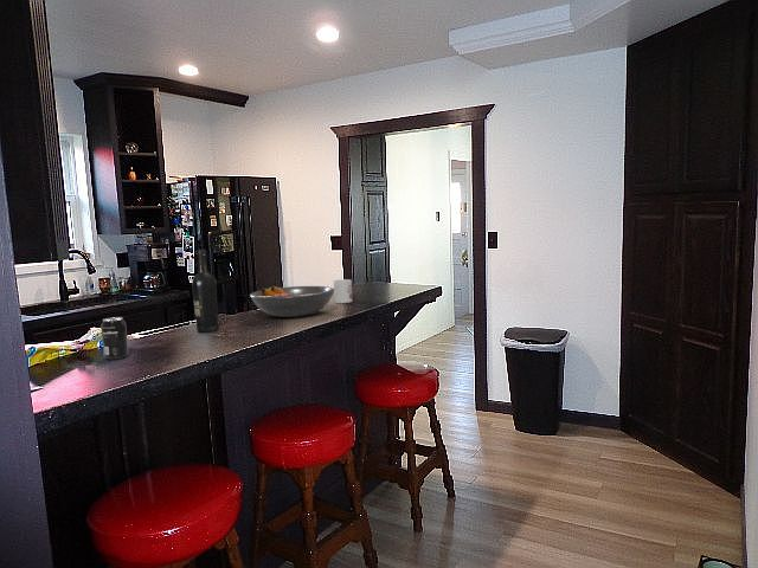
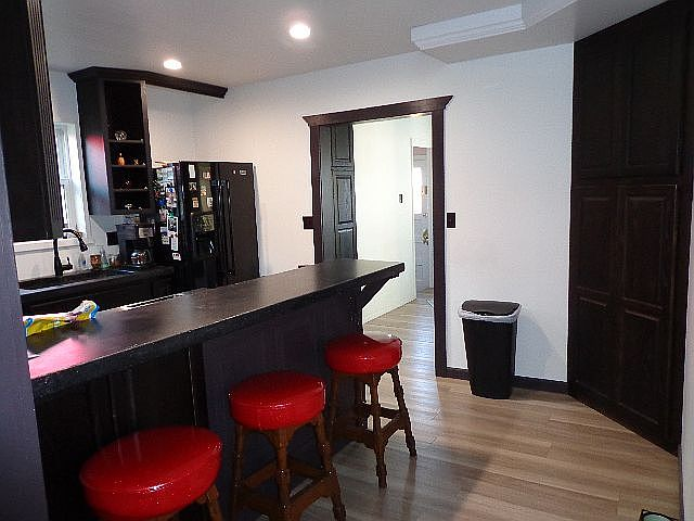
- wine bottle [191,248,219,334]
- beverage can [99,316,129,361]
- fruit bowl [249,285,335,318]
- mug [333,278,354,304]
